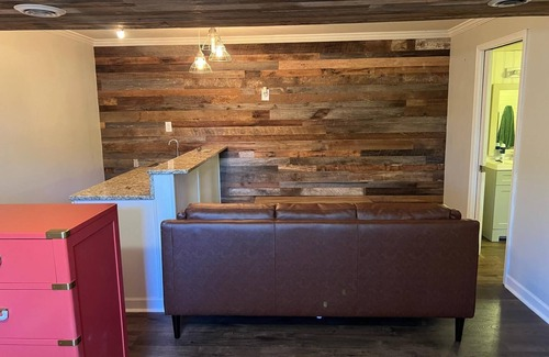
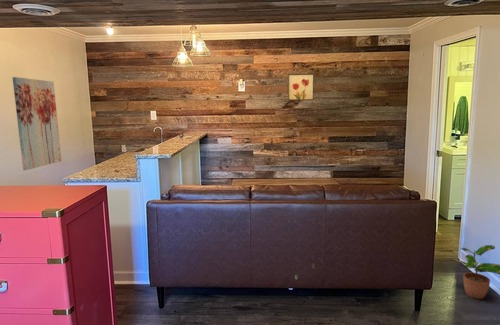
+ wall art [287,73,315,101]
+ wall art [11,76,62,171]
+ potted plant [449,244,500,300]
